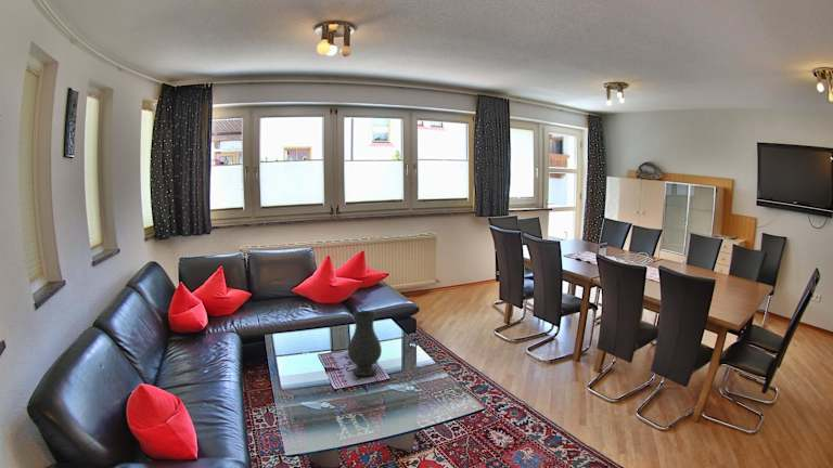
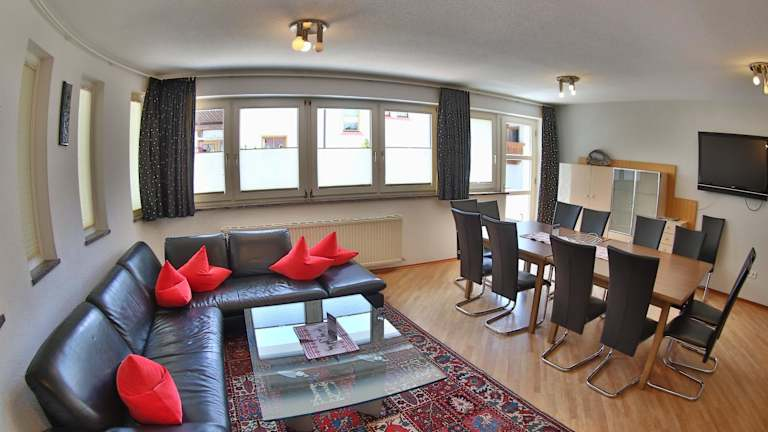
- vase [347,310,383,377]
